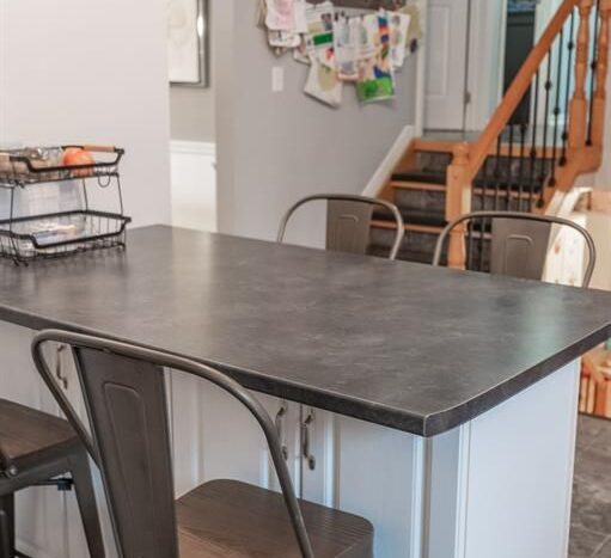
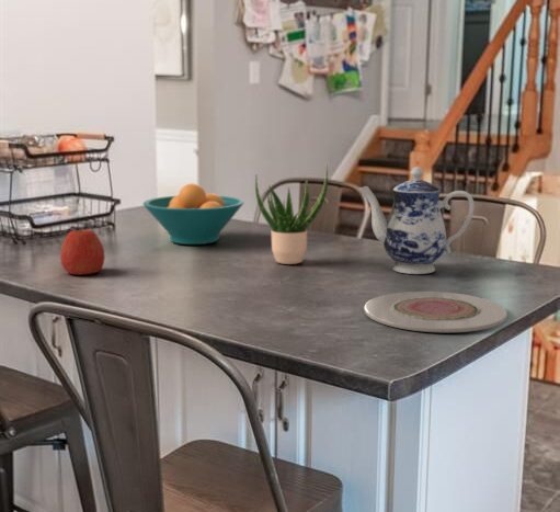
+ plate [363,291,508,333]
+ teapot [358,166,476,275]
+ fruit bowl [142,182,245,246]
+ apple [59,227,106,276]
+ potted plant [254,166,329,265]
